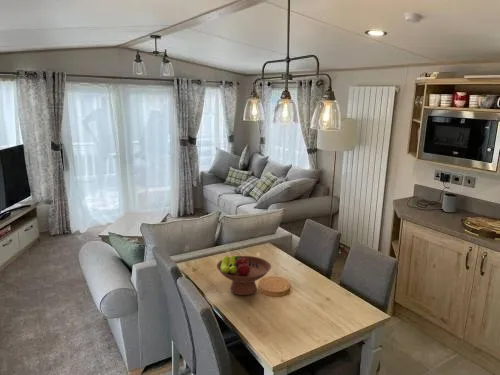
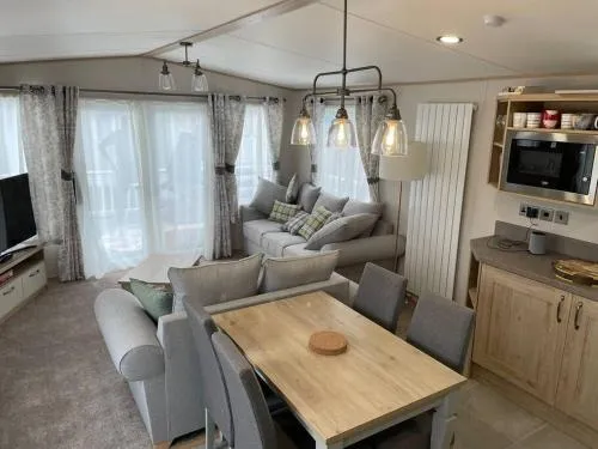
- fruit bowl [216,254,272,296]
